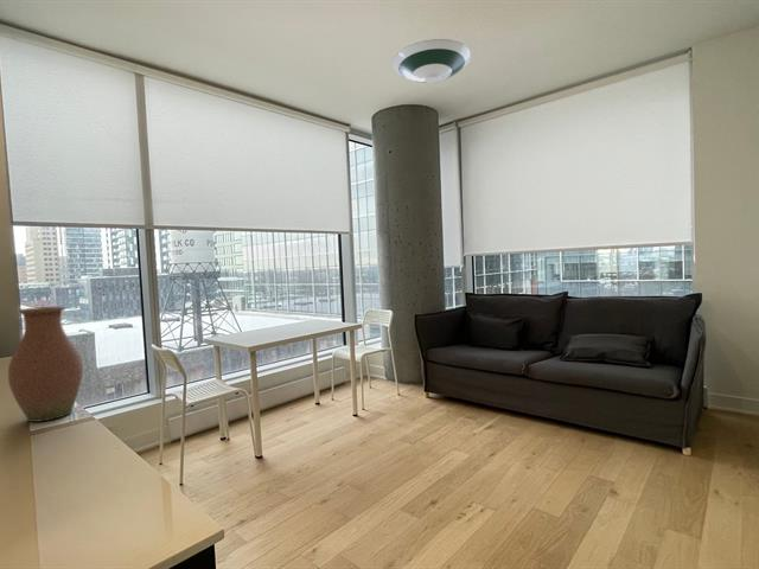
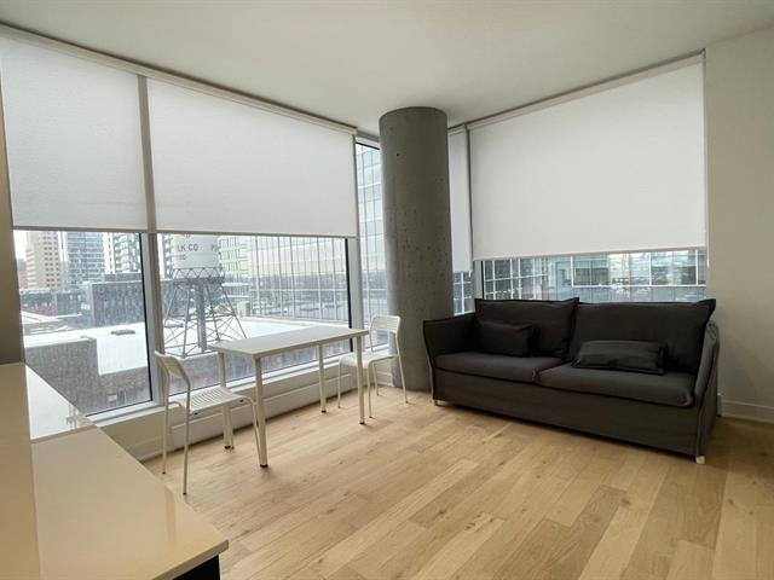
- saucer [391,38,472,84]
- vase [7,305,84,423]
